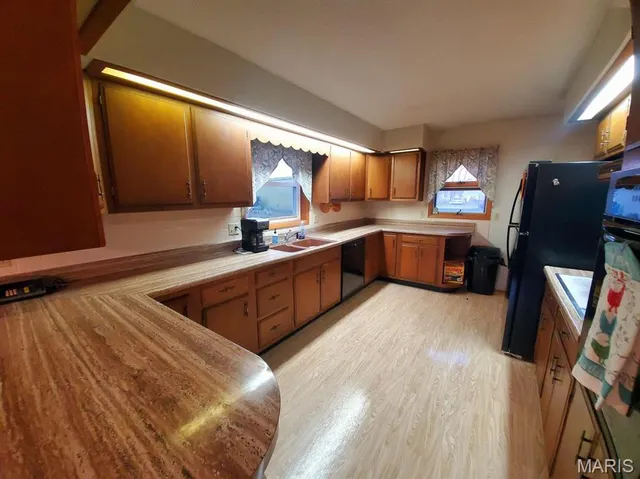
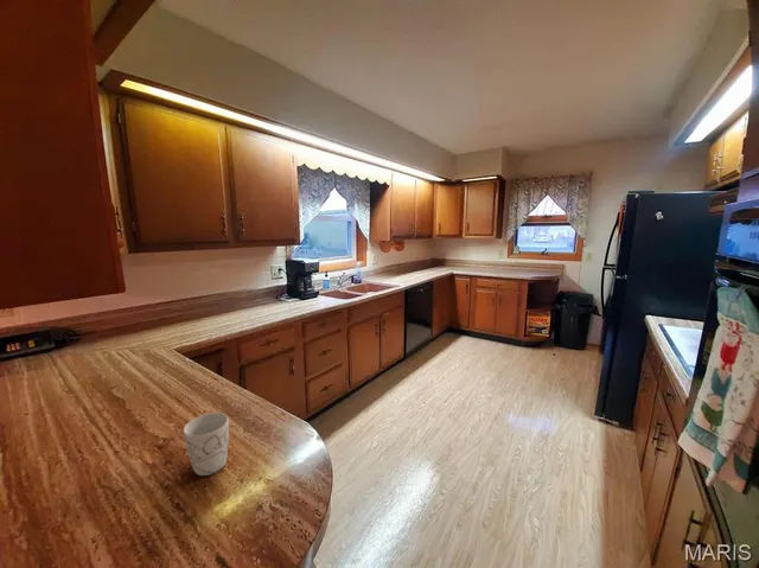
+ mug [183,411,230,477]
